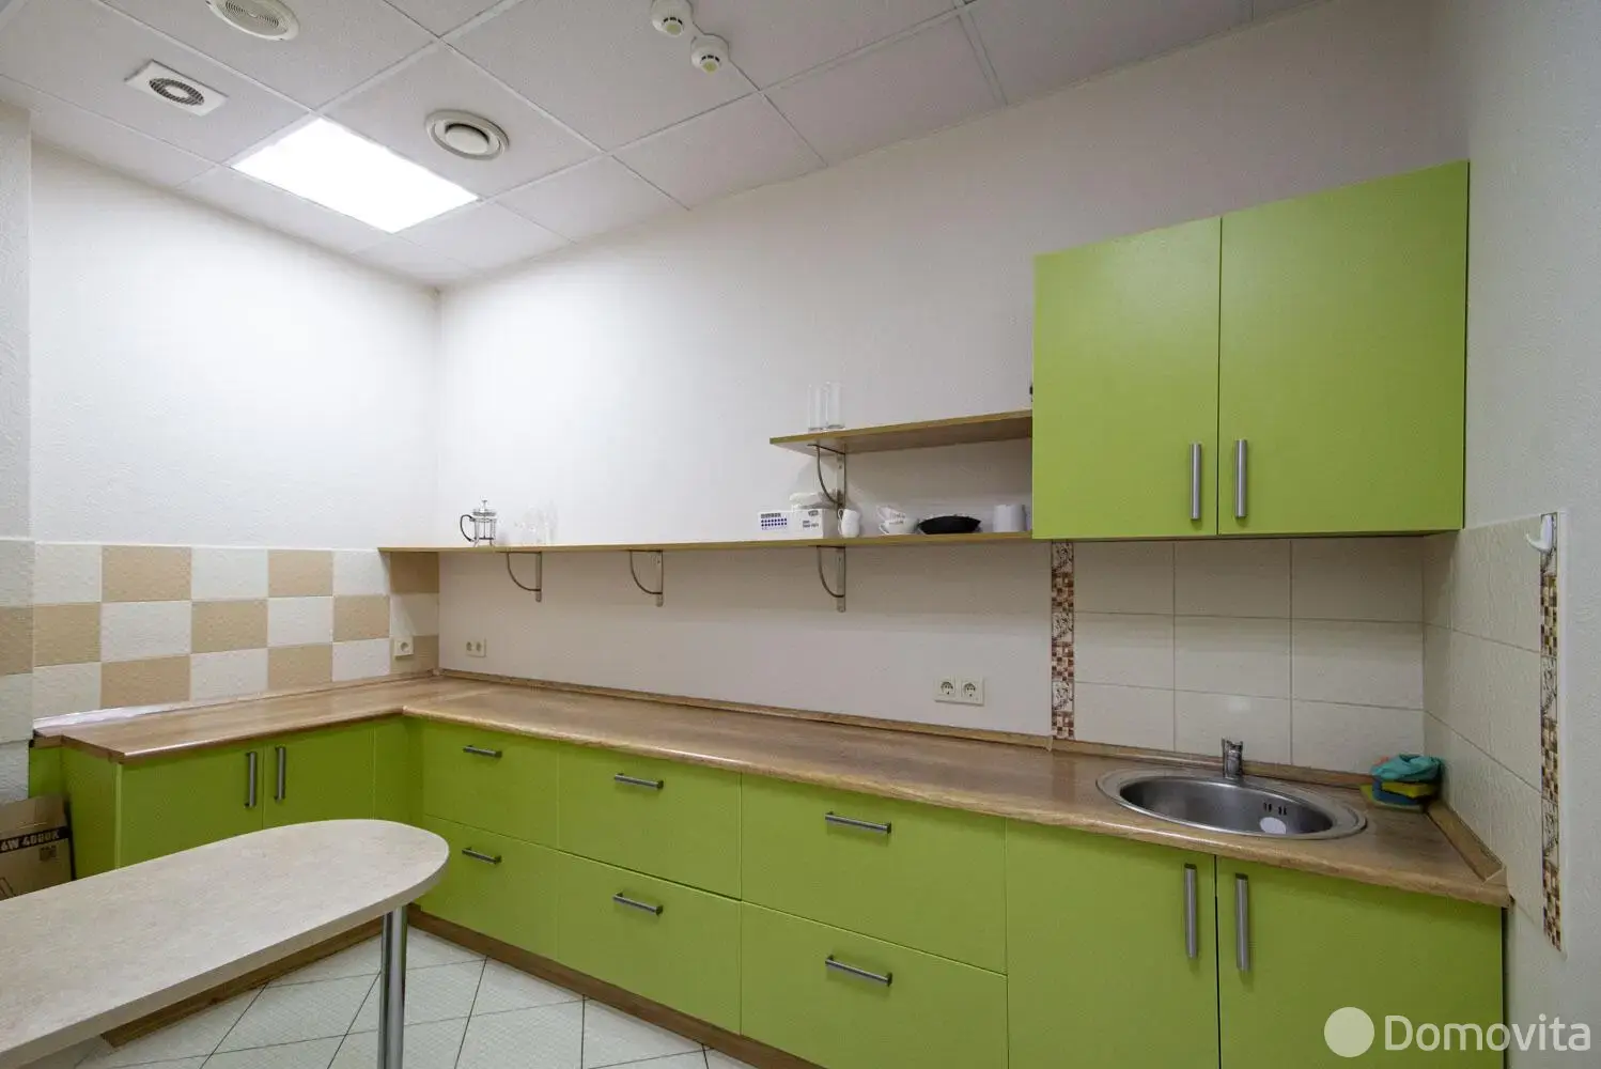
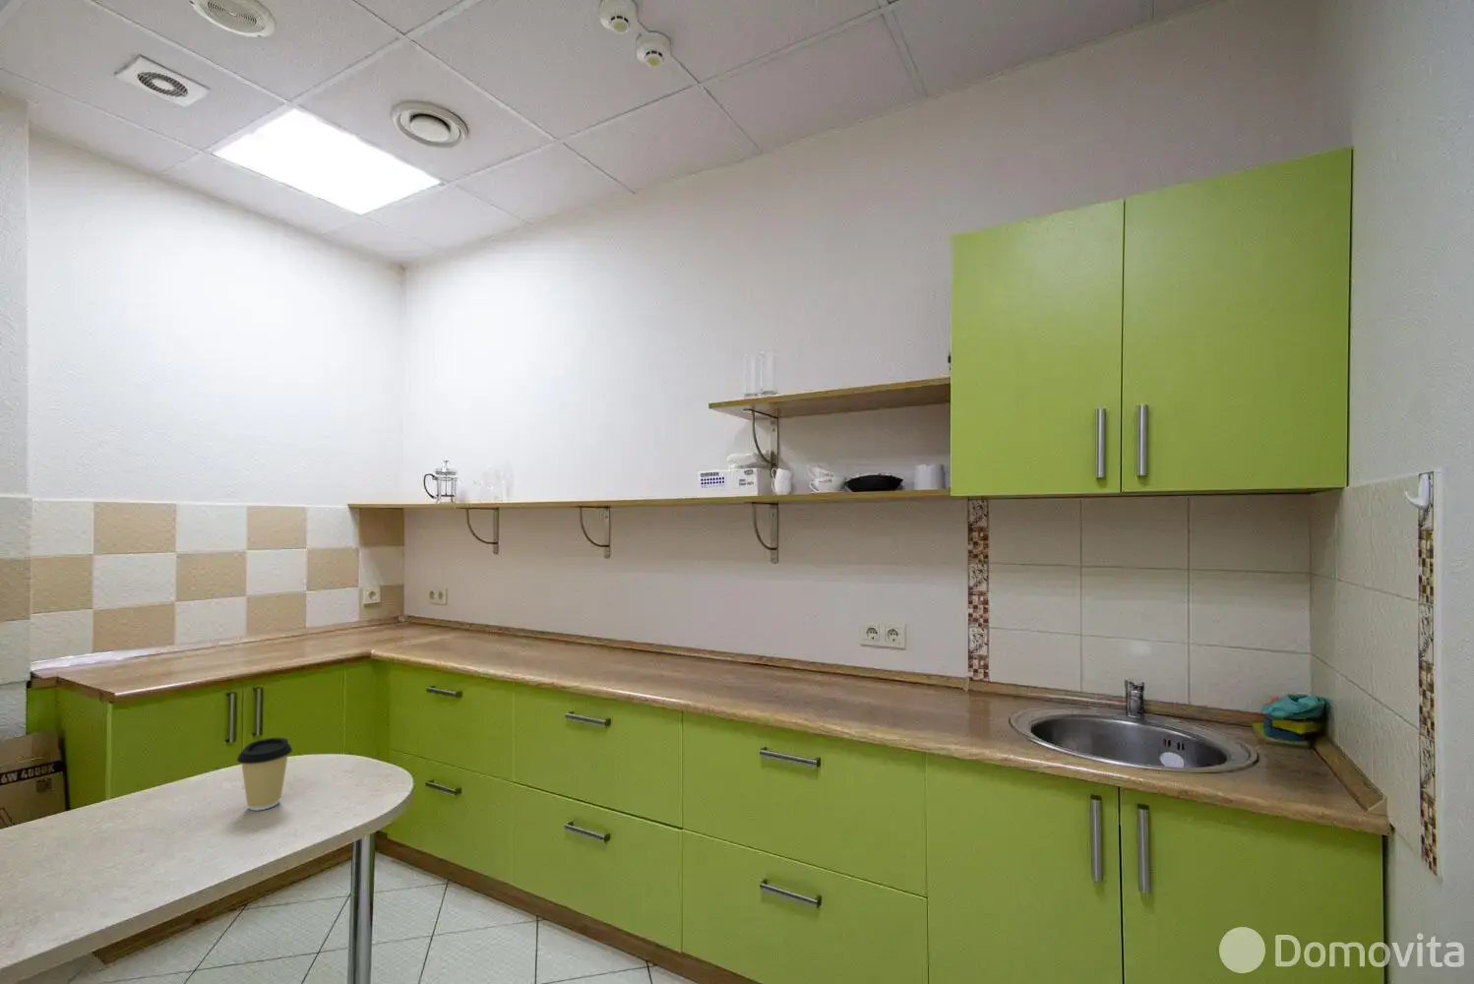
+ coffee cup [236,737,293,812]
